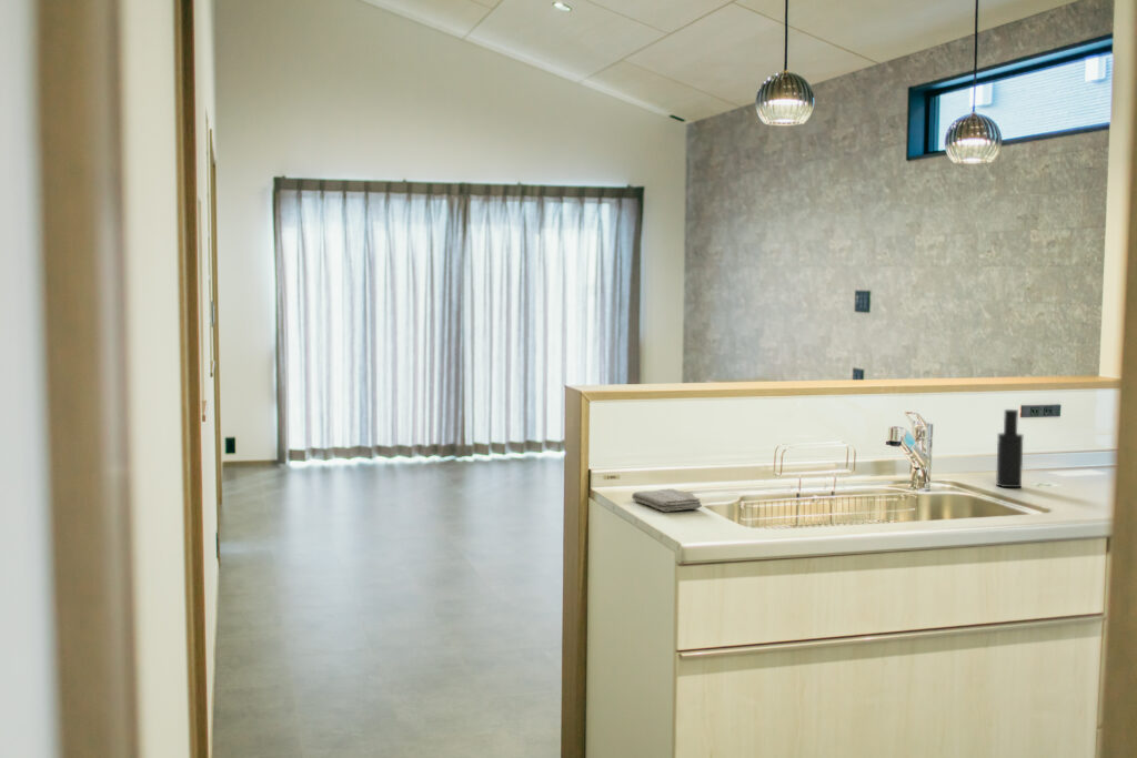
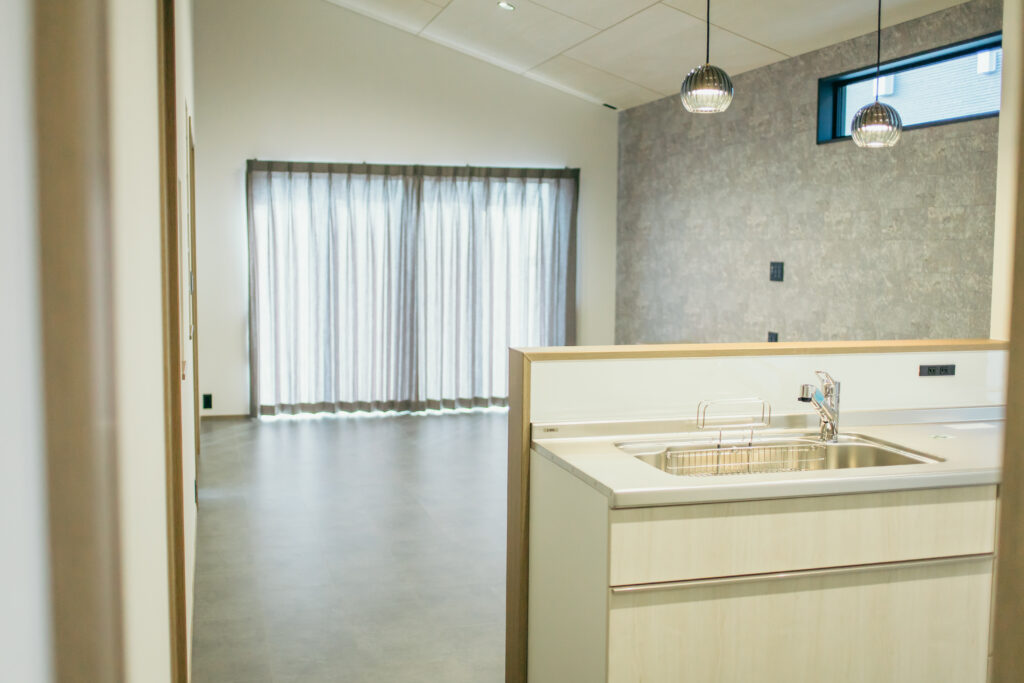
- soap dispenser [995,408,1024,488]
- washcloth [631,488,703,513]
